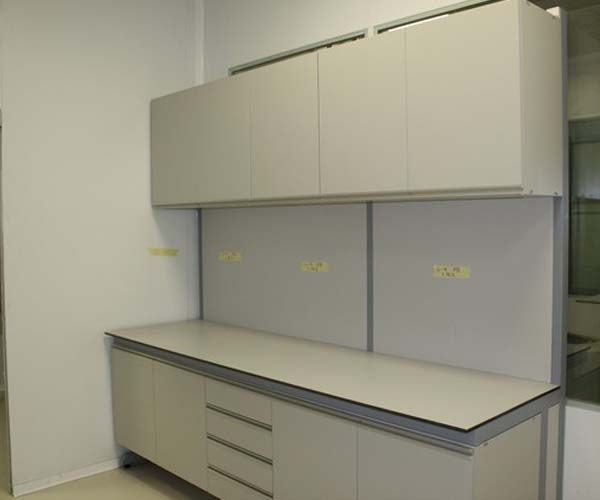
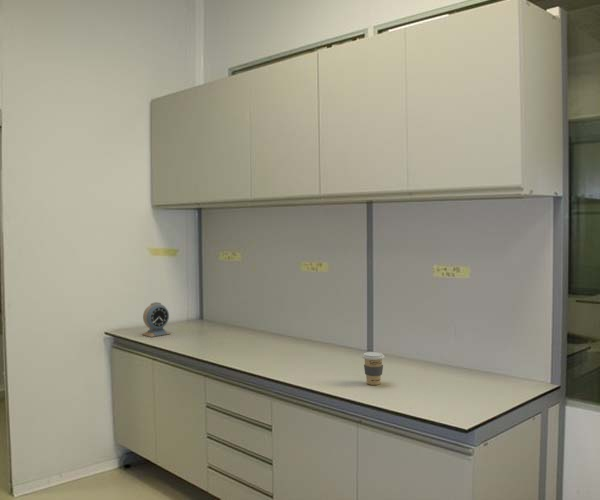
+ coffee cup [361,351,385,386]
+ alarm clock [141,301,172,338]
